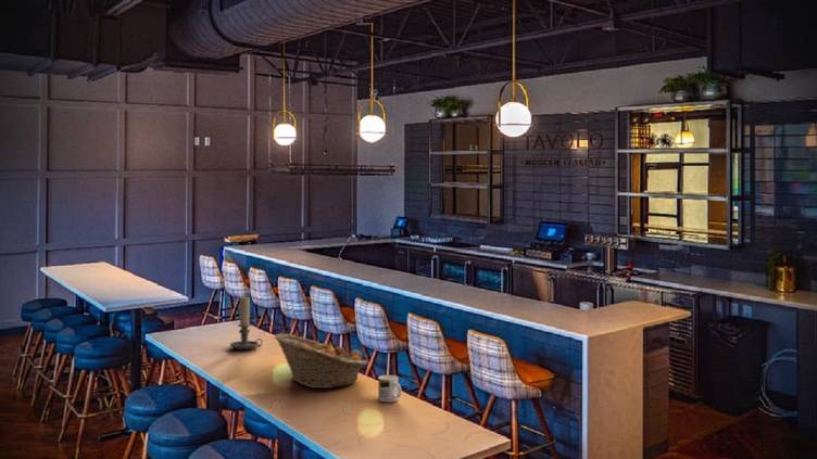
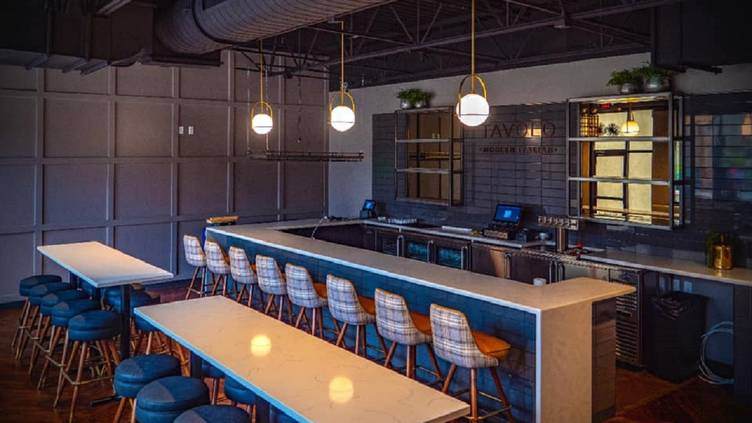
- mug [377,374,402,403]
- fruit basket [274,332,368,390]
- candle holder [229,295,264,350]
